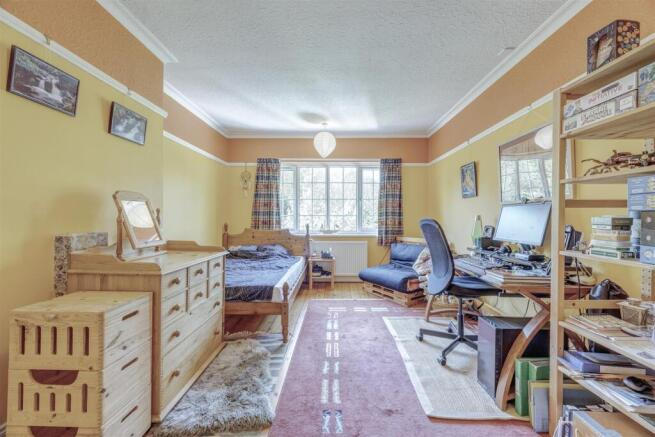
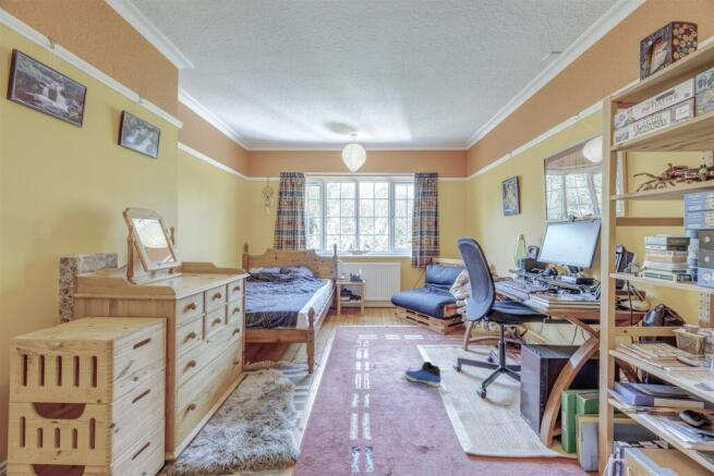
+ sneaker [403,361,443,388]
